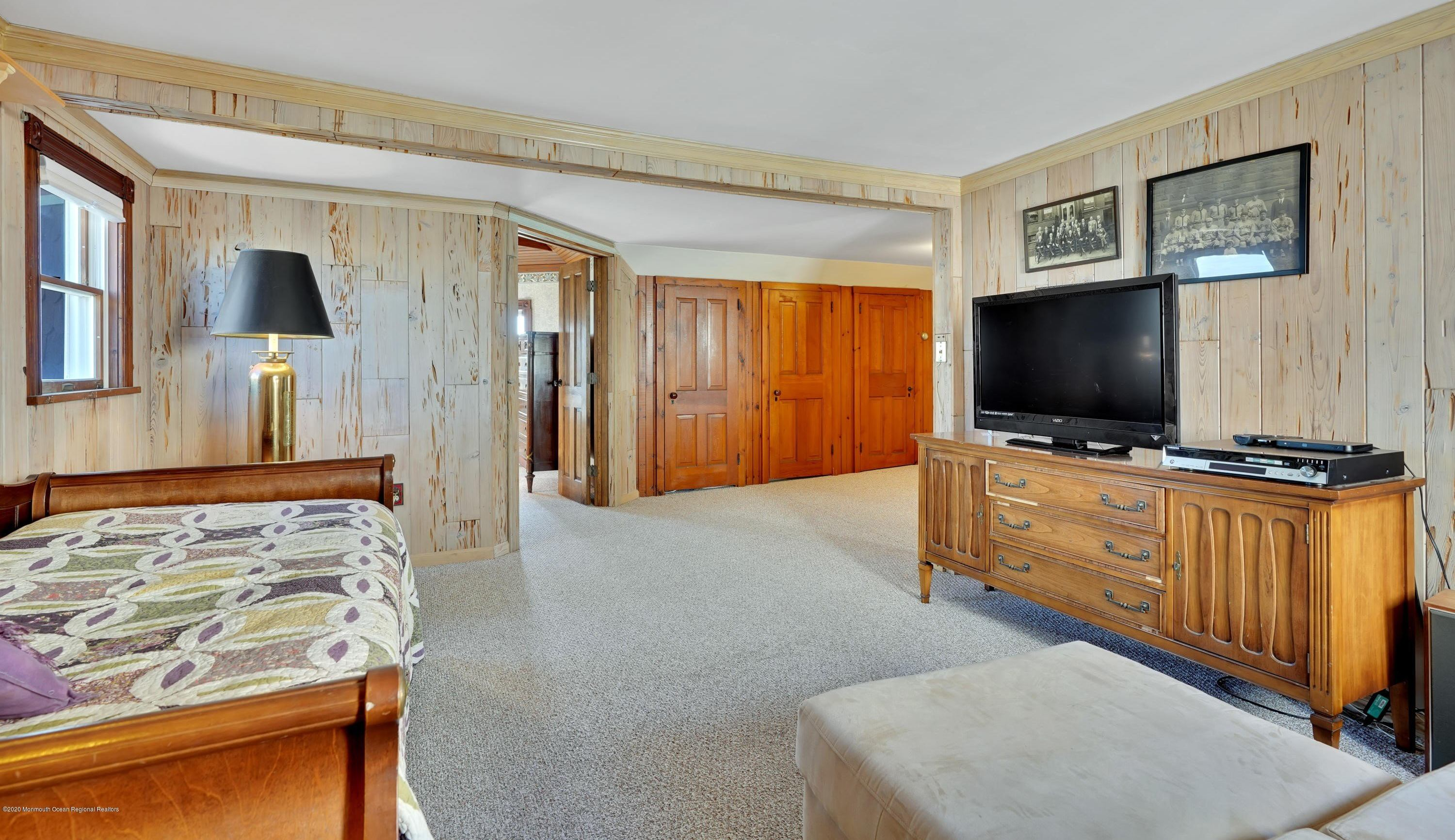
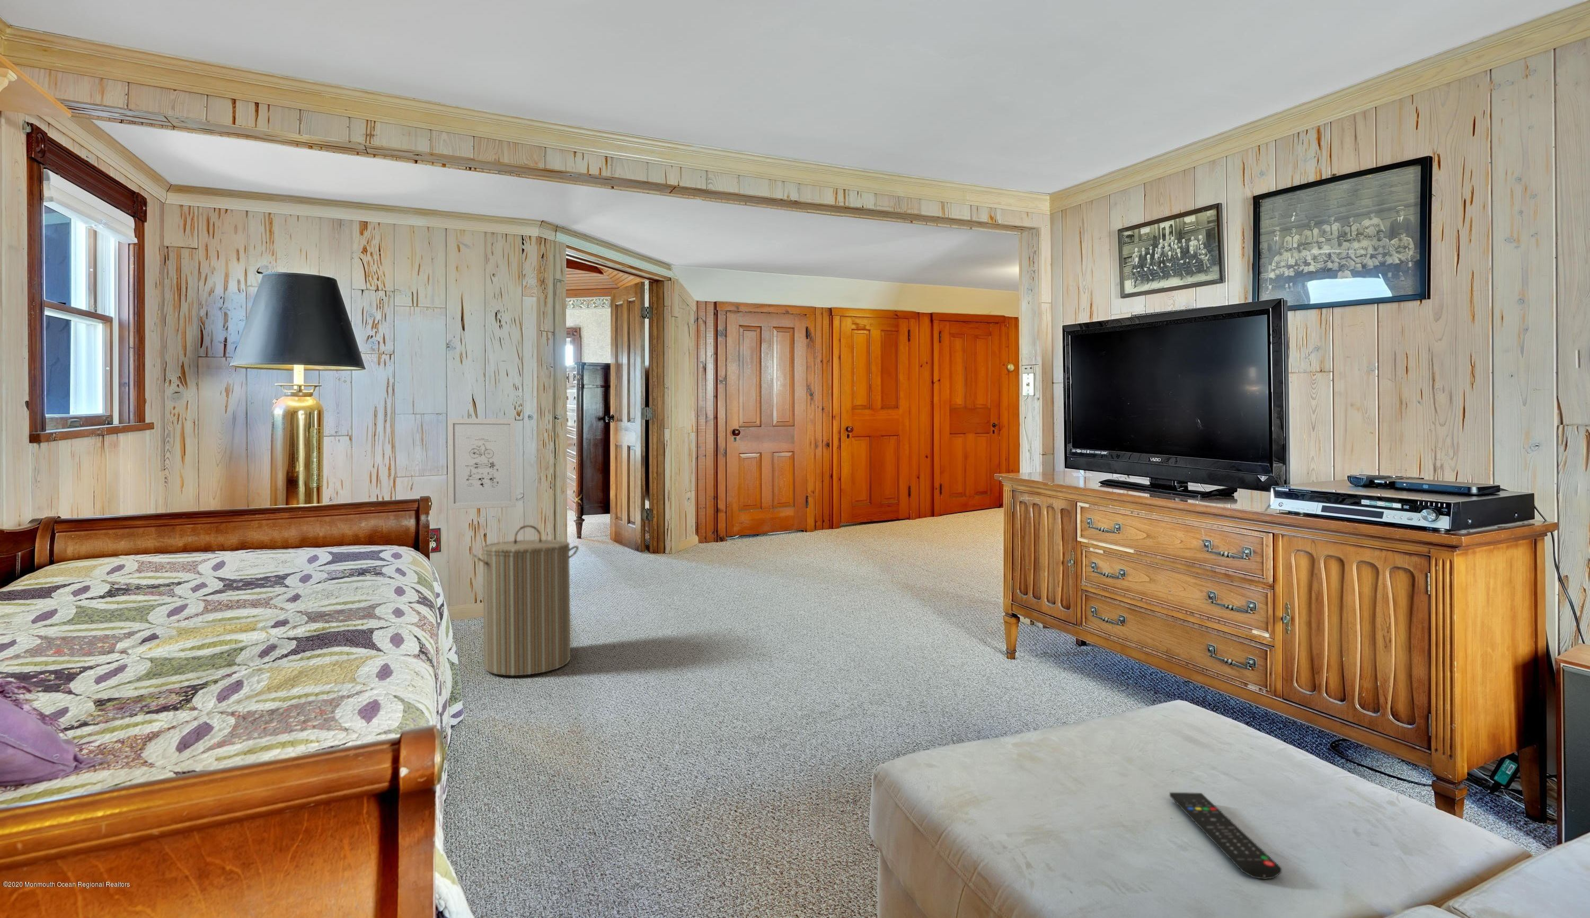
+ remote control [1169,792,1282,880]
+ laundry hamper [471,525,579,675]
+ wall art [447,417,516,510]
